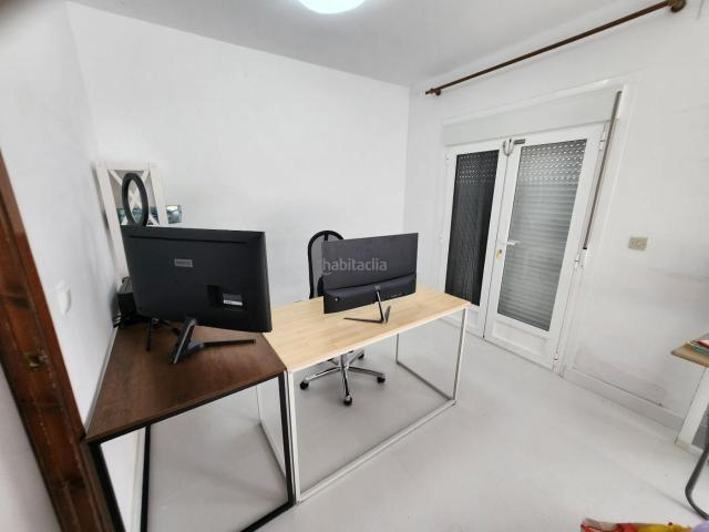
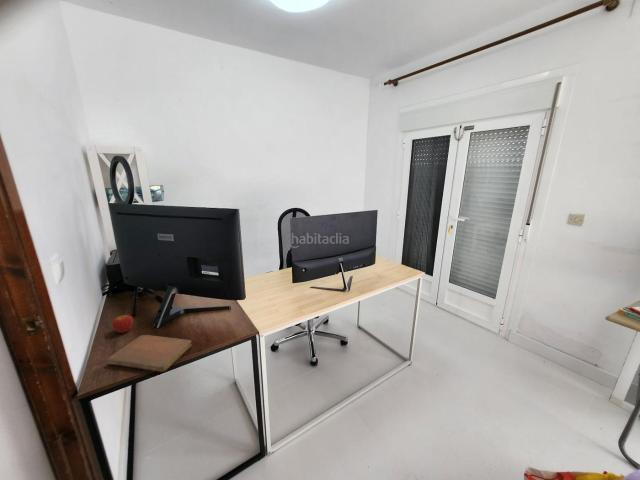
+ notebook [106,334,193,373]
+ apple [111,314,134,334]
